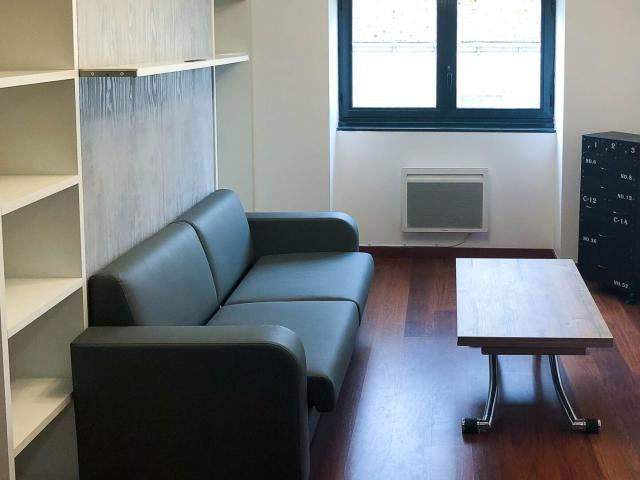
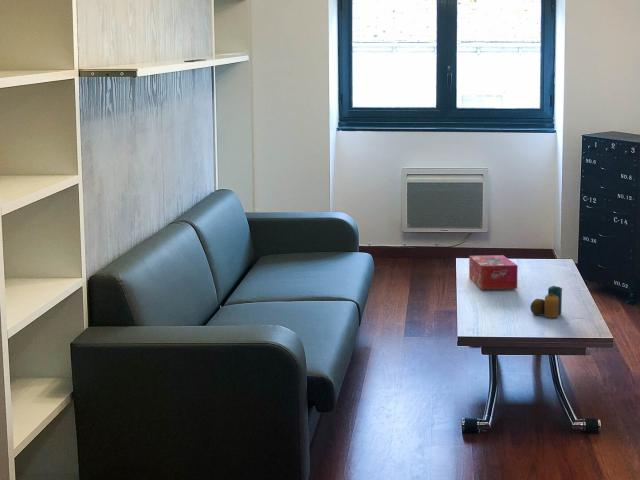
+ tissue box [468,254,519,290]
+ candle [529,285,563,319]
